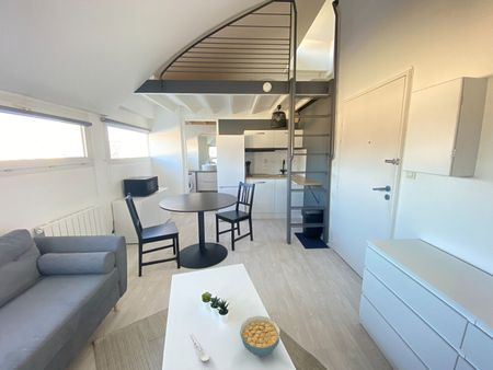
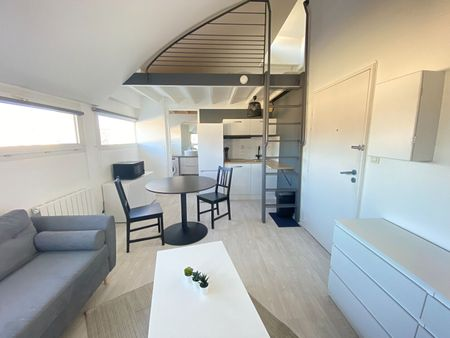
- spoon [190,333,210,362]
- cereal bowl [239,315,282,357]
